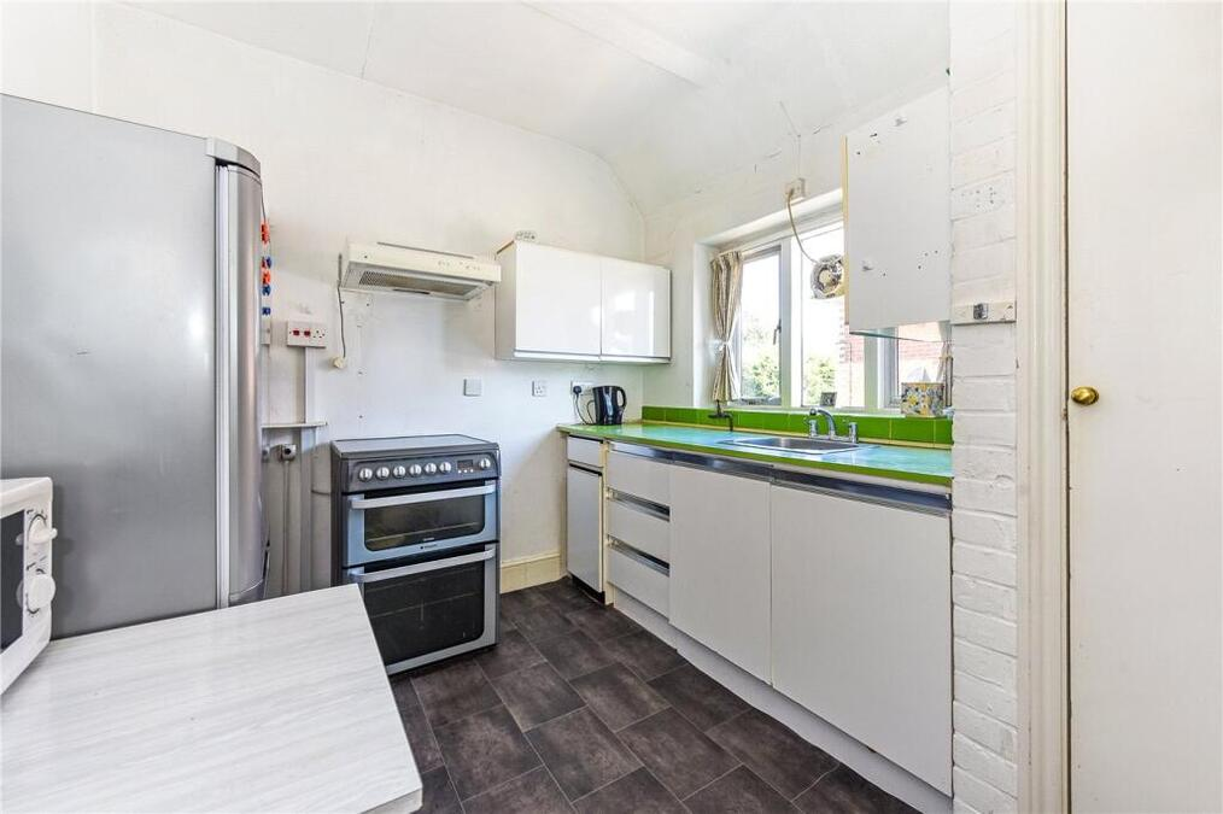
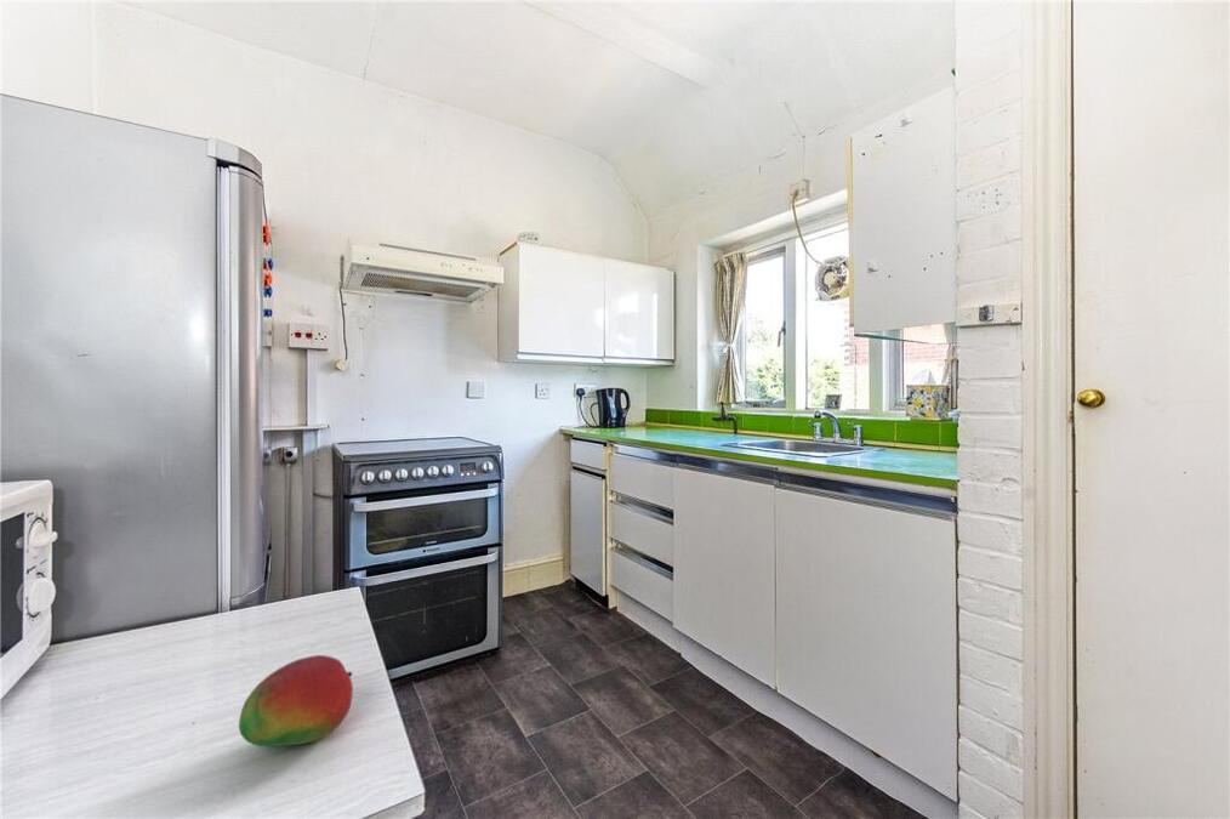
+ fruit [238,654,354,747]
